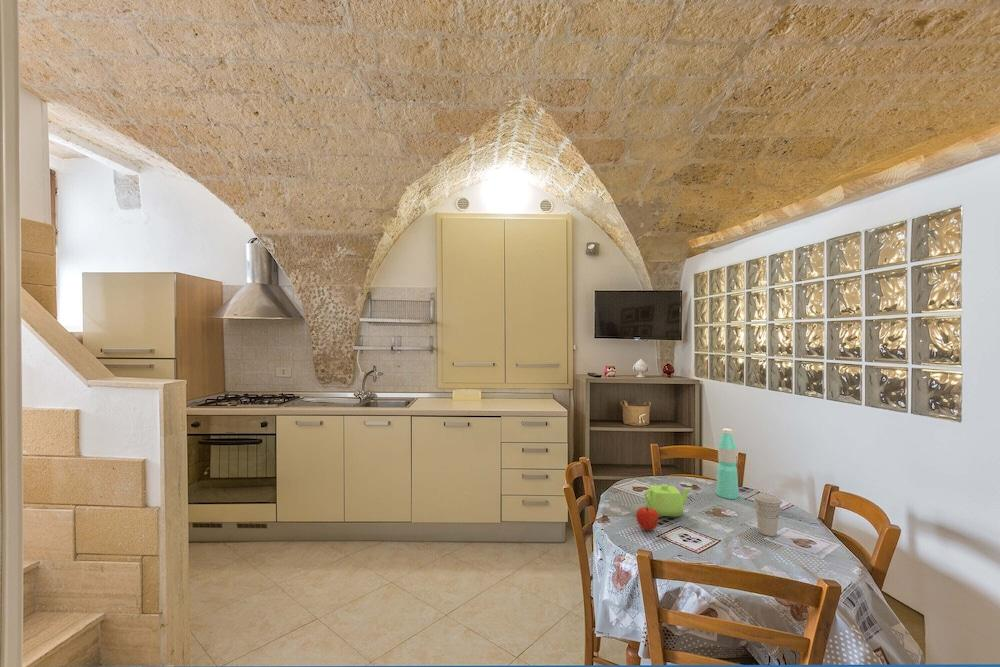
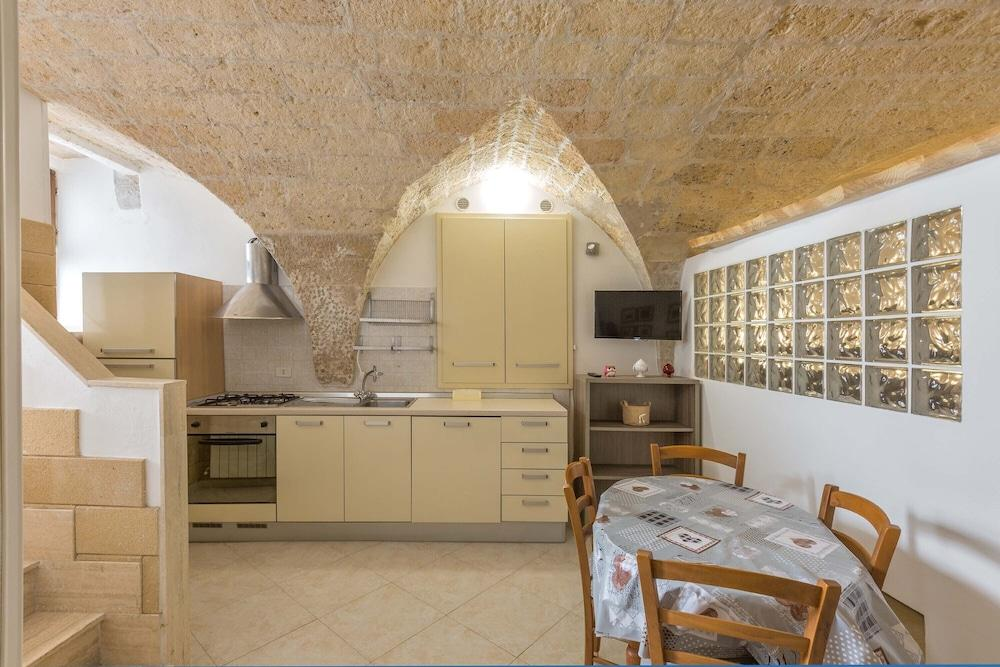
- cup [752,493,783,537]
- teapot [643,483,693,518]
- water bottle [716,428,740,500]
- fruit [635,506,660,532]
